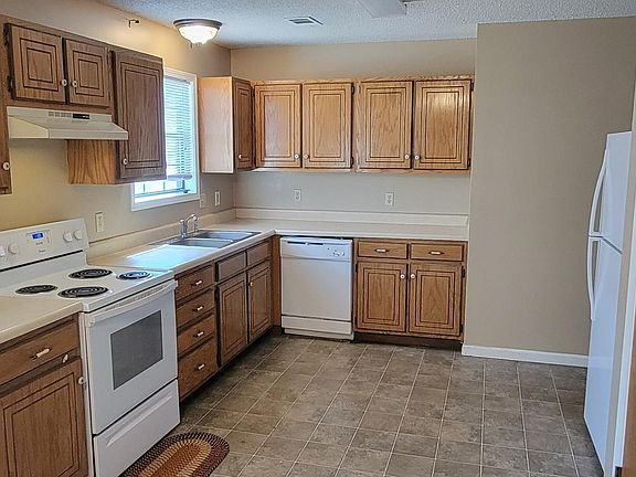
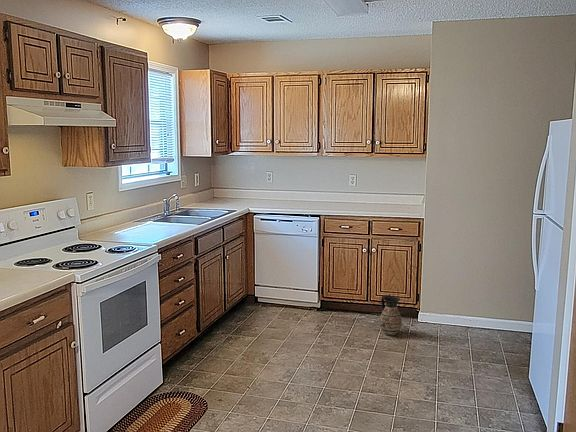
+ ceramic jug [379,293,403,336]
